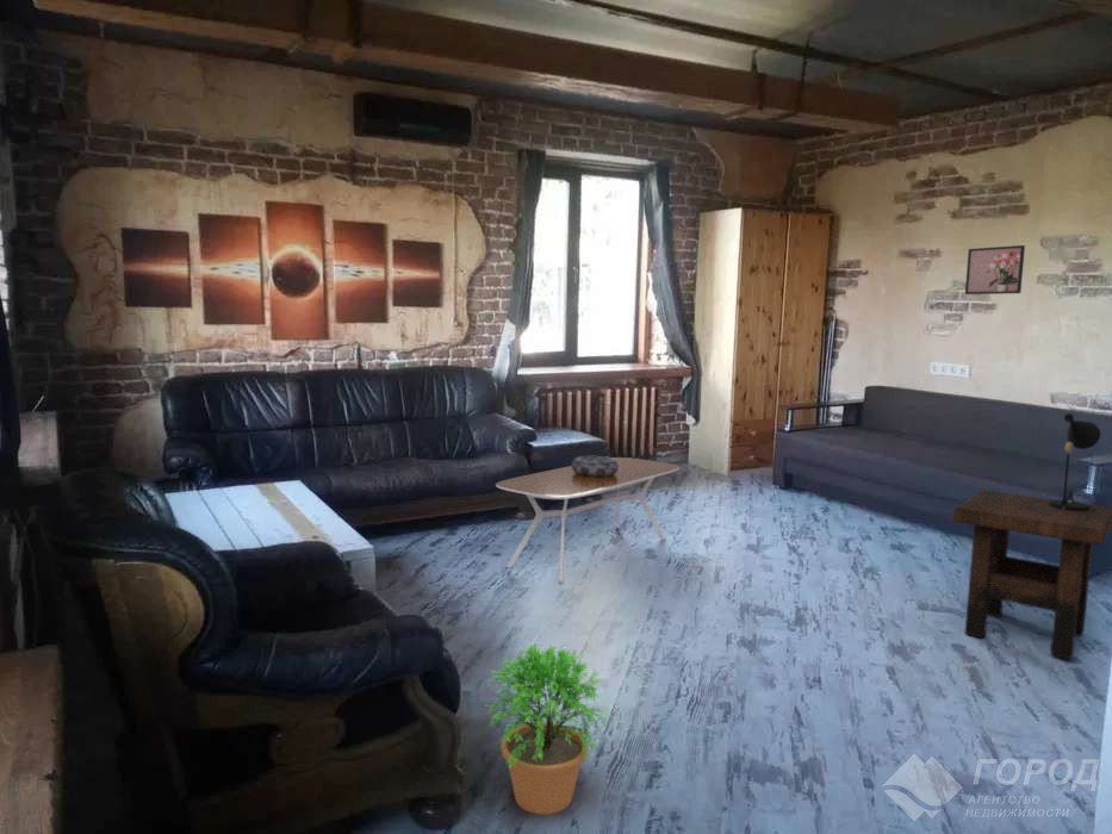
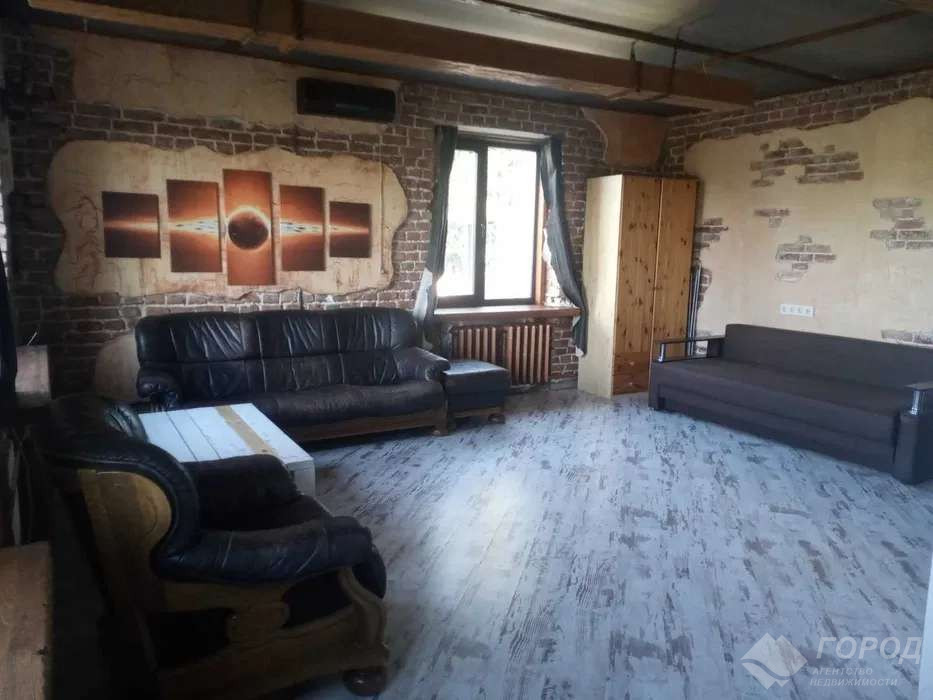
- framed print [964,244,1026,295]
- table lamp [1049,412,1101,511]
- side table [951,488,1112,660]
- potted plant [486,642,614,816]
- decorative bowl [571,455,619,477]
- coffee table [495,456,681,583]
